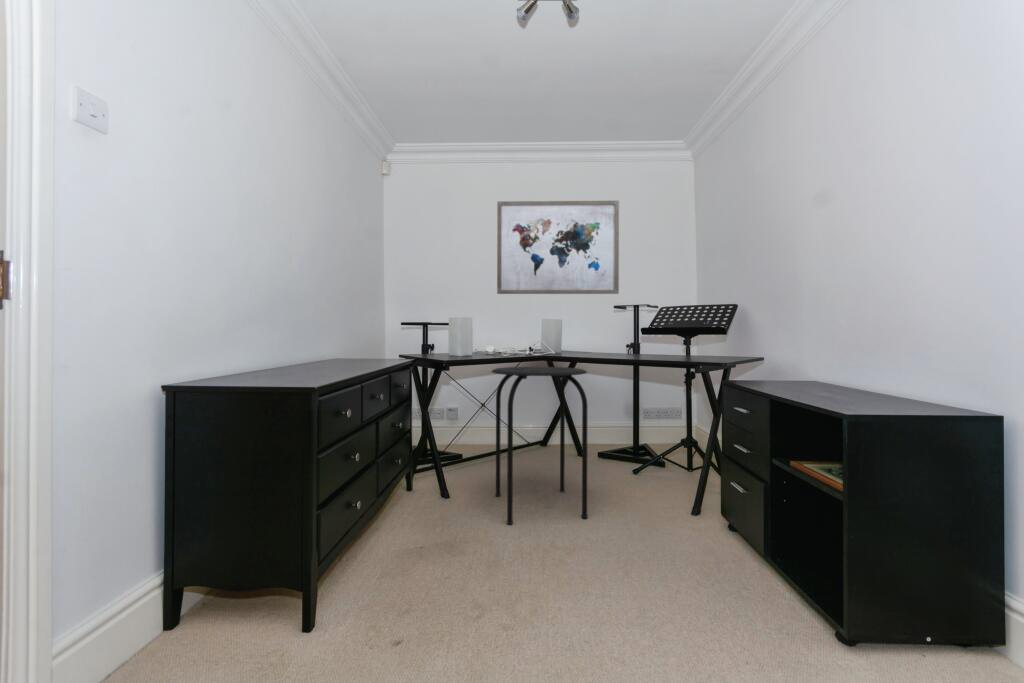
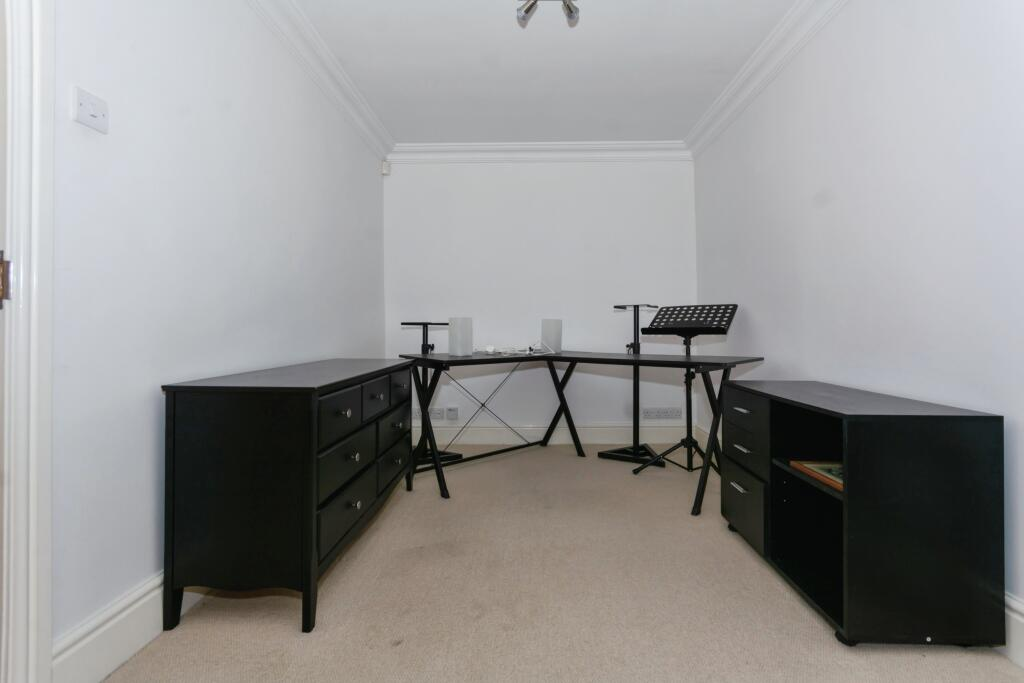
- stool [490,366,588,525]
- wall art [496,200,620,295]
